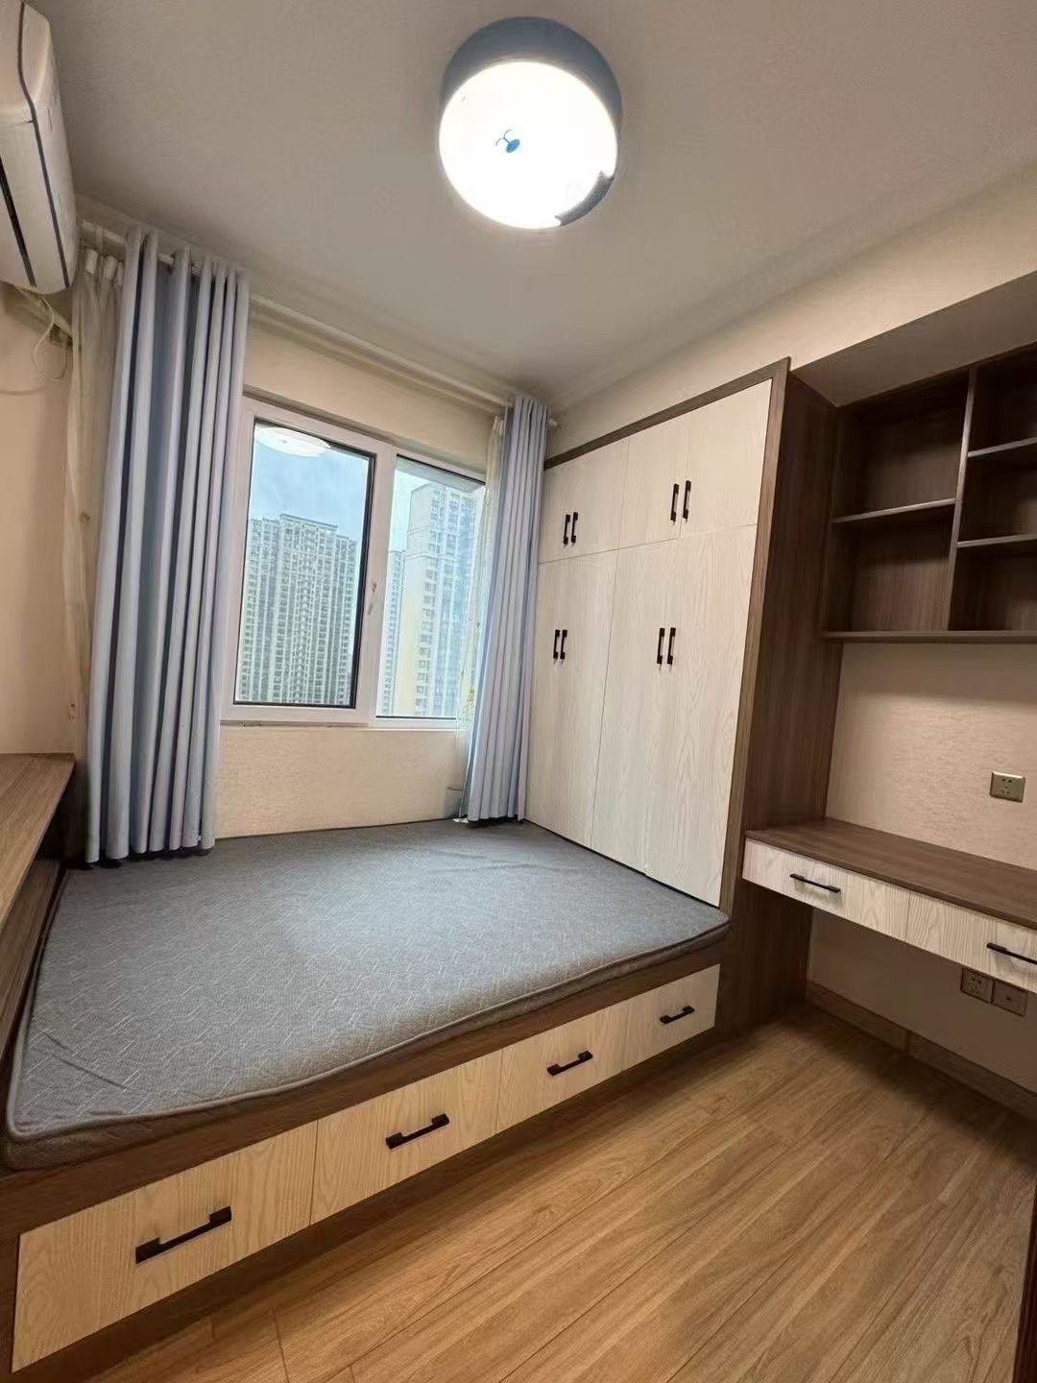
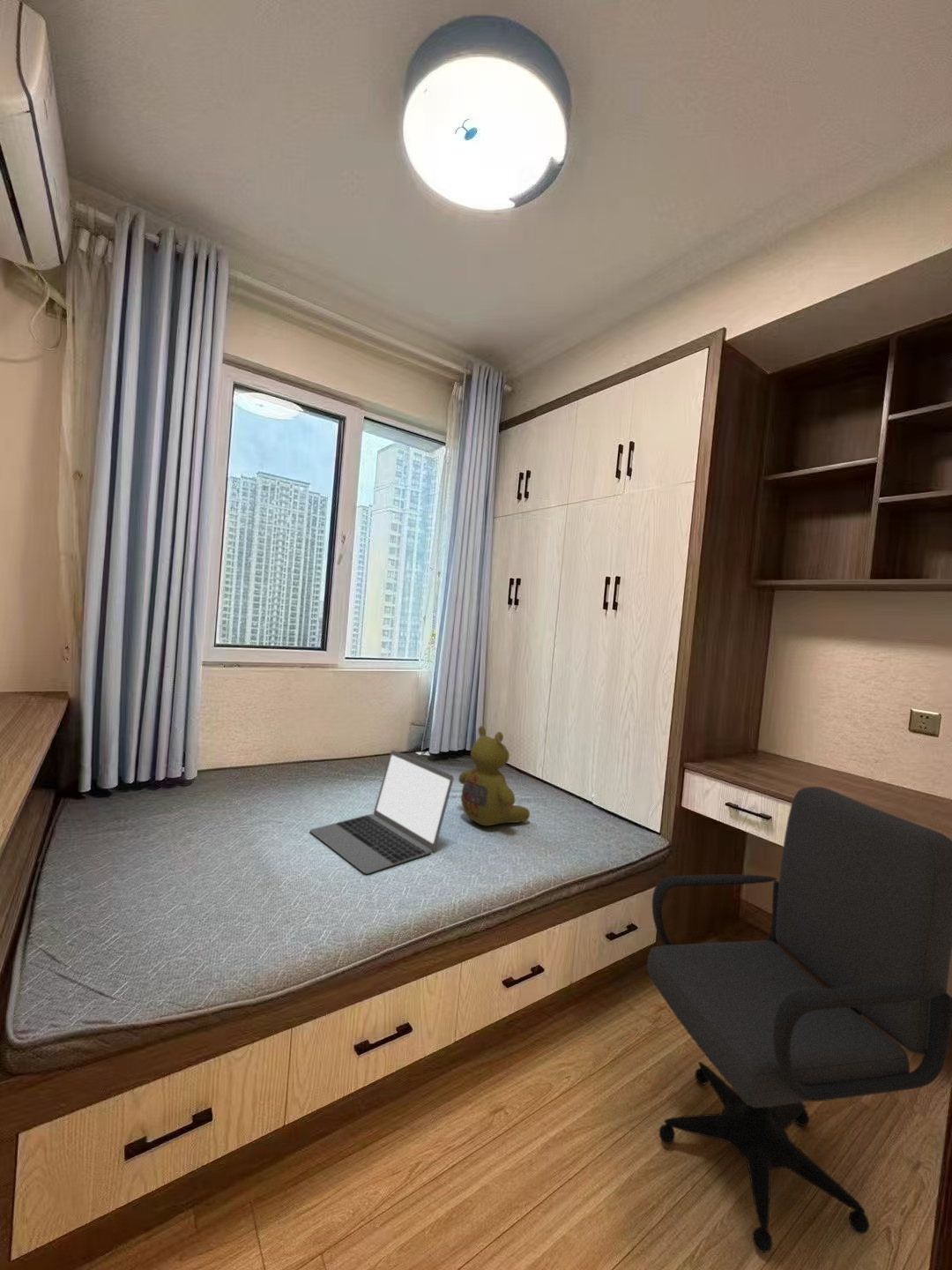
+ stuffed bear [457,725,531,826]
+ office chair [646,786,952,1253]
+ laptop [309,750,455,875]
